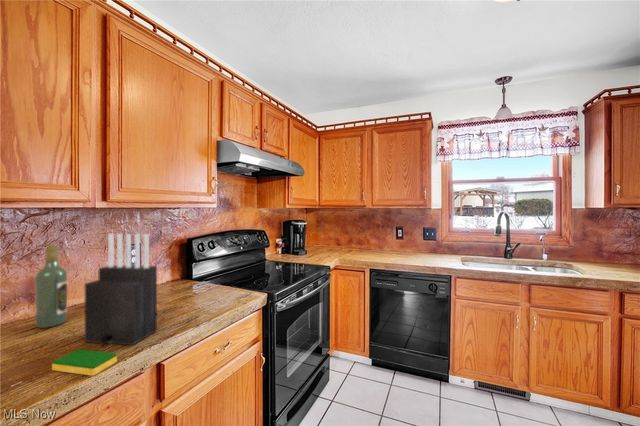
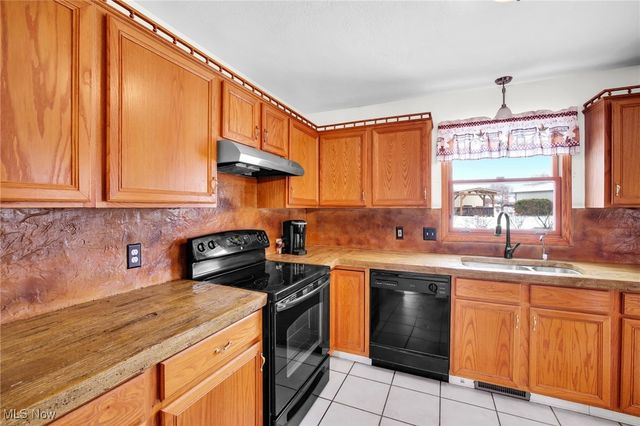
- knife block [84,233,158,348]
- wine bottle [34,243,68,329]
- dish sponge [51,348,118,377]
